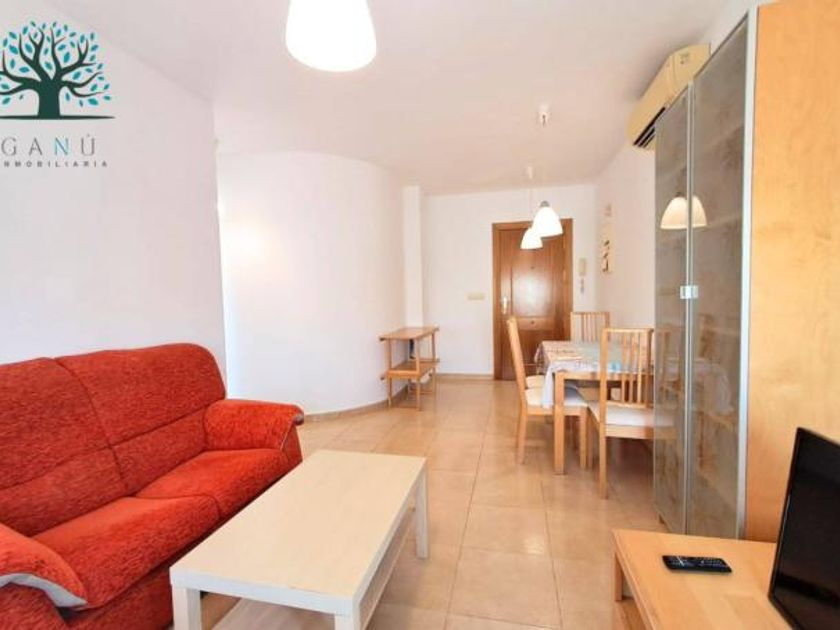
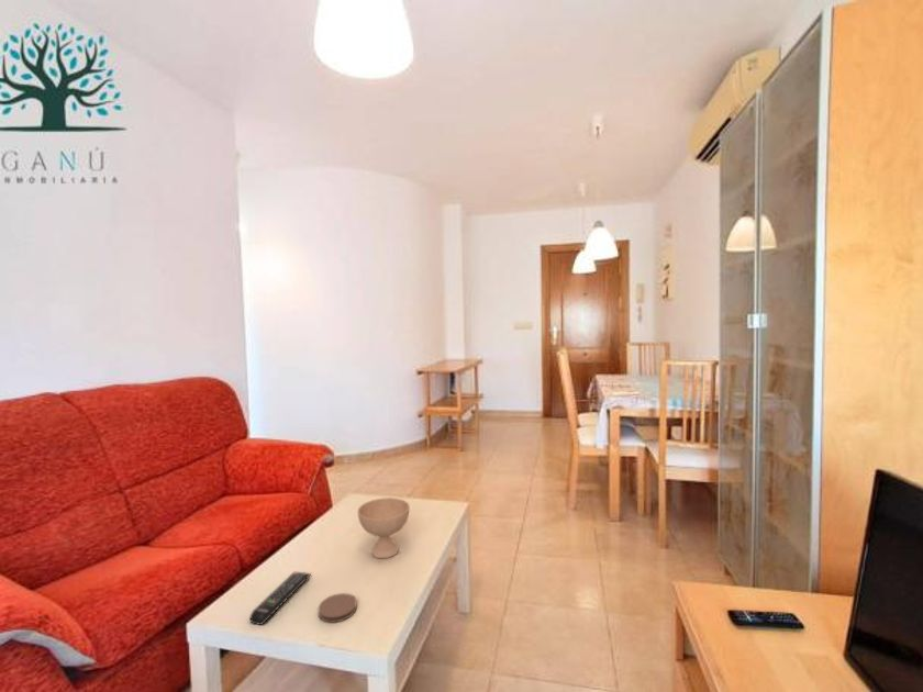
+ bowl [356,496,411,559]
+ coaster [318,592,358,624]
+ remote control [248,571,312,626]
